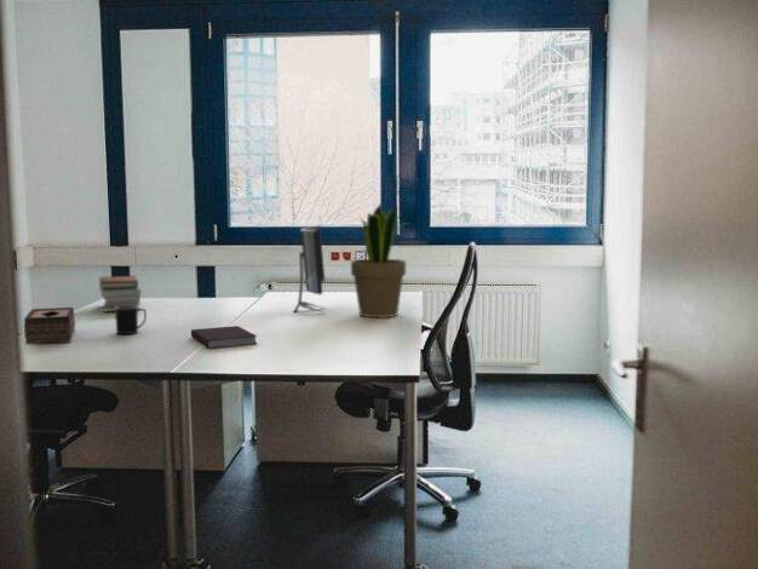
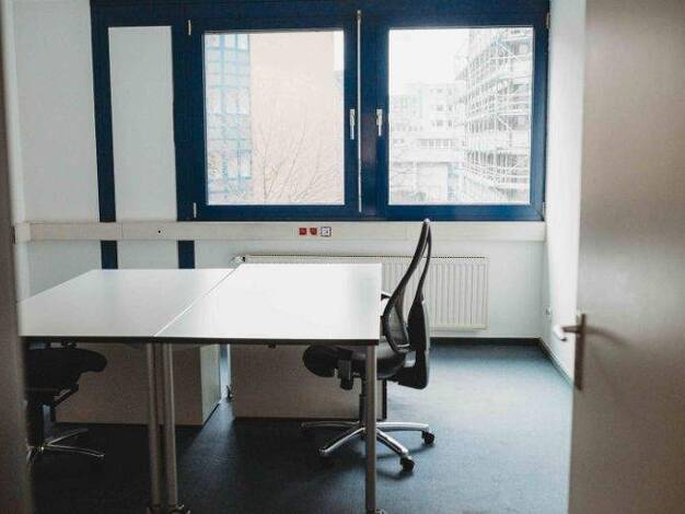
- book stack [98,275,142,314]
- notebook [190,324,258,350]
- tissue box [23,306,76,345]
- mug [114,305,148,335]
- potted plant [350,202,414,318]
- monitor [293,225,328,315]
